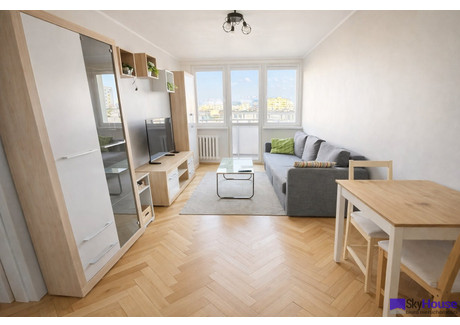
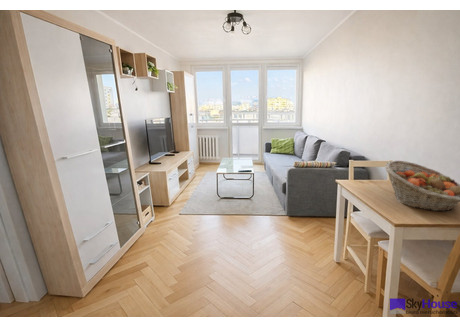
+ fruit basket [384,160,460,212]
